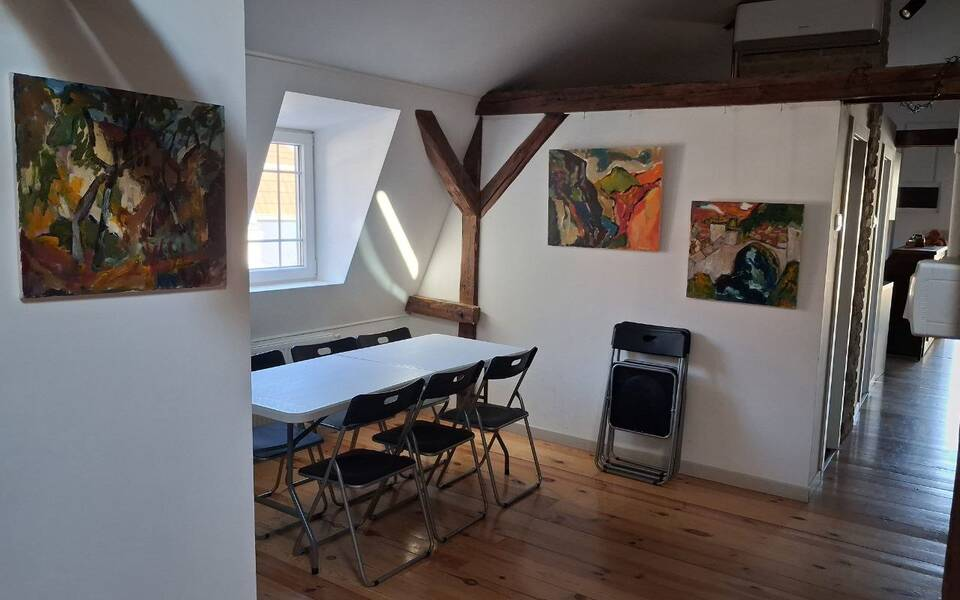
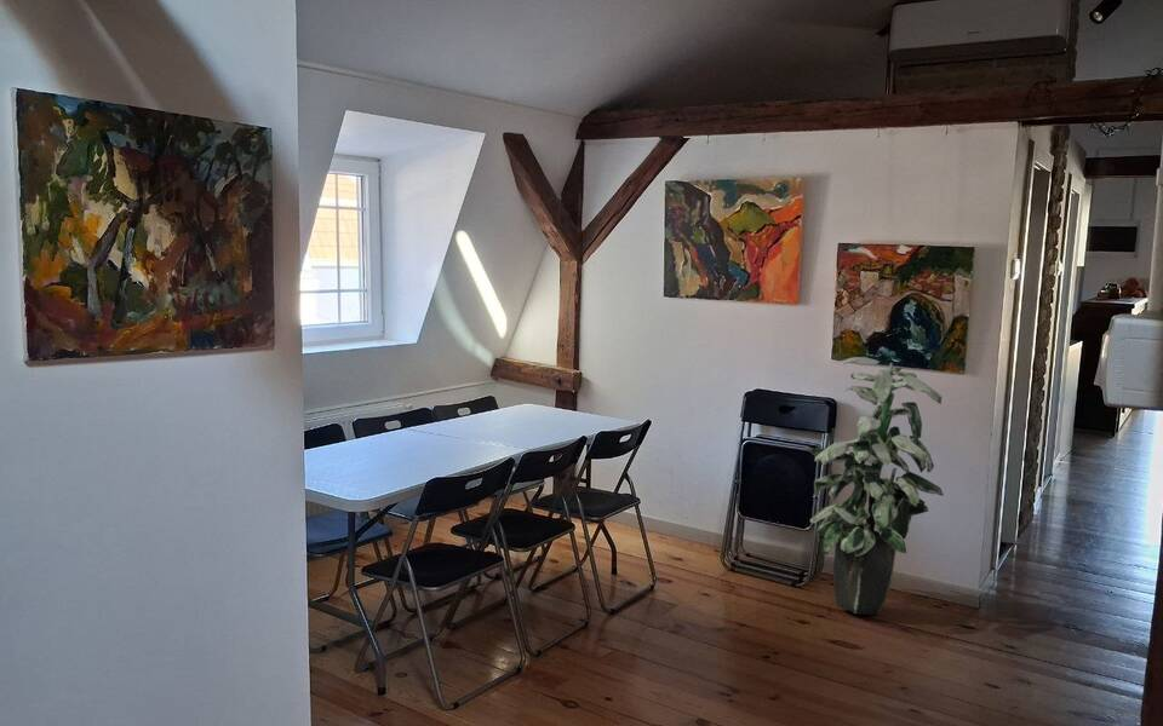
+ indoor plant [803,356,945,616]
